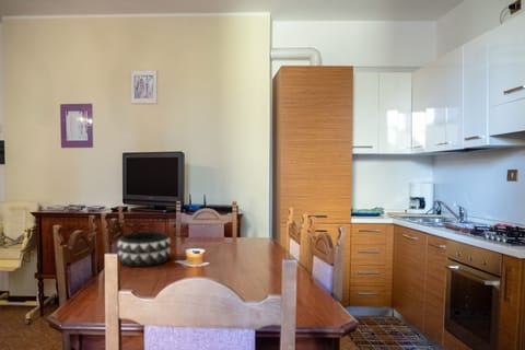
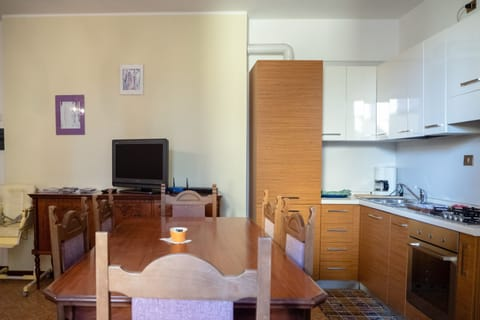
- decorative bowl [116,231,173,268]
